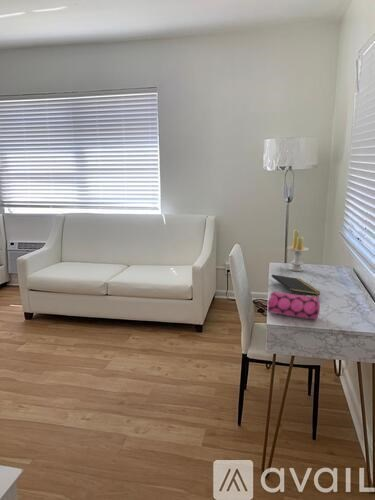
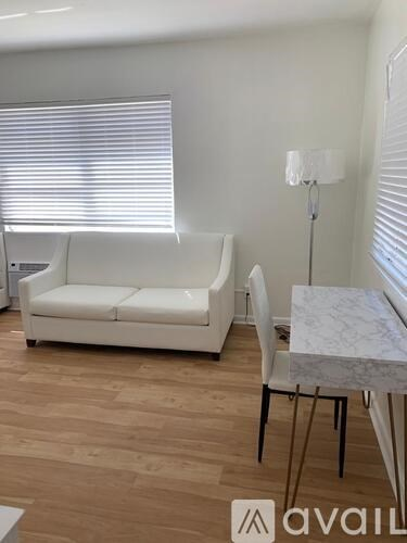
- candle [286,229,310,272]
- notepad [271,274,321,296]
- pencil case [266,290,321,321]
